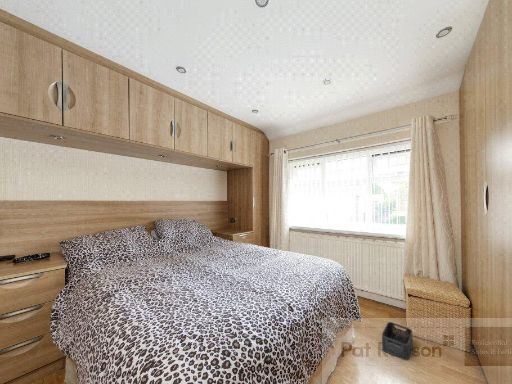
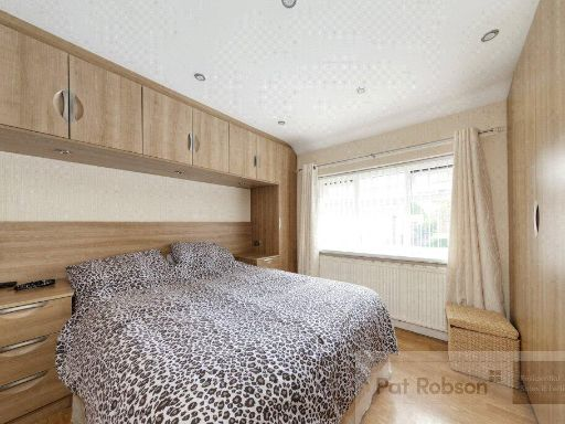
- storage bin [381,321,414,361]
